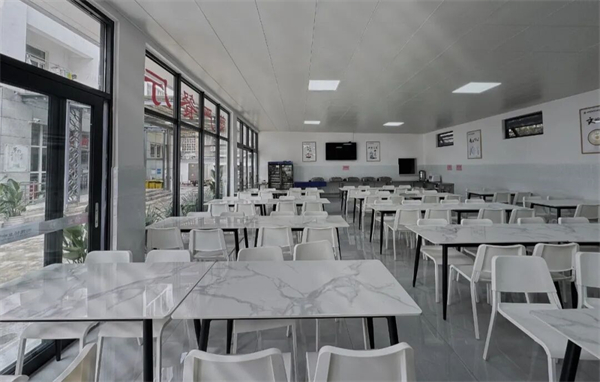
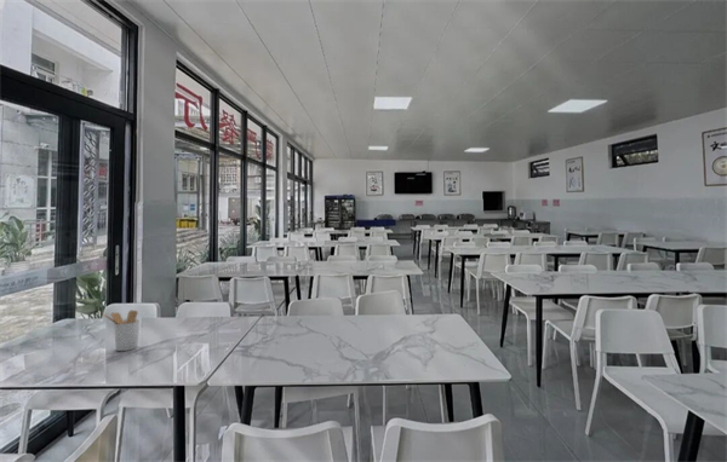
+ utensil holder [102,310,141,352]
